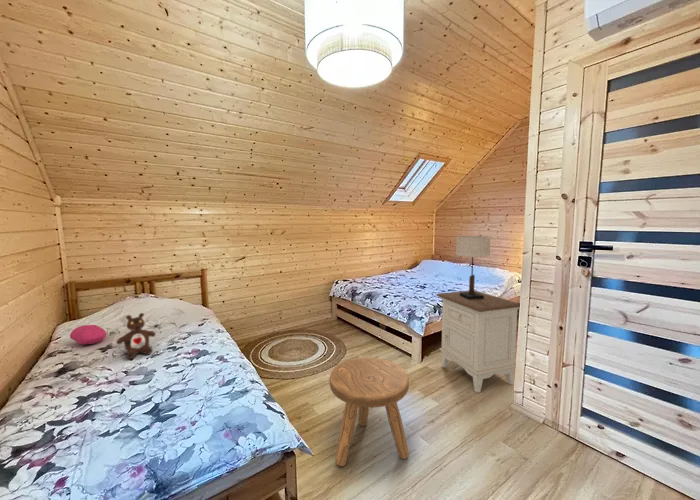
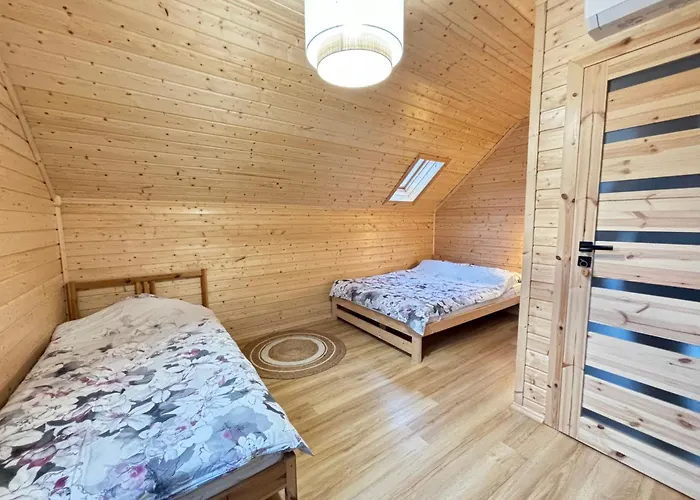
- nightstand [435,289,521,394]
- stool [329,357,410,467]
- teddy bear [115,312,157,360]
- cushion [69,324,107,346]
- table lamp [455,235,491,299]
